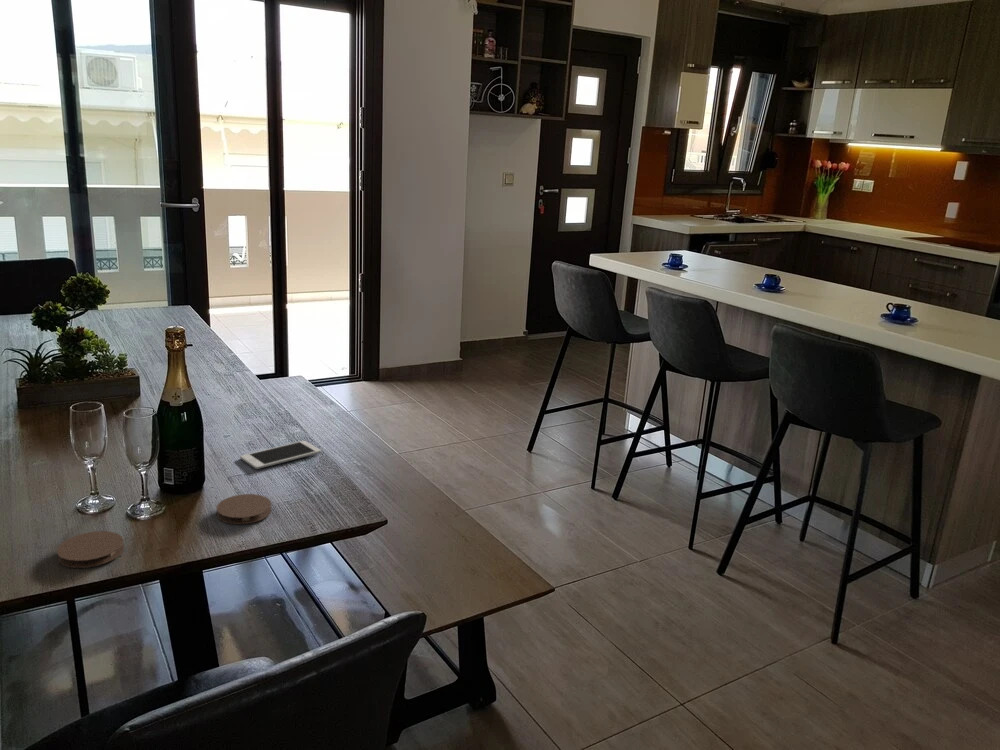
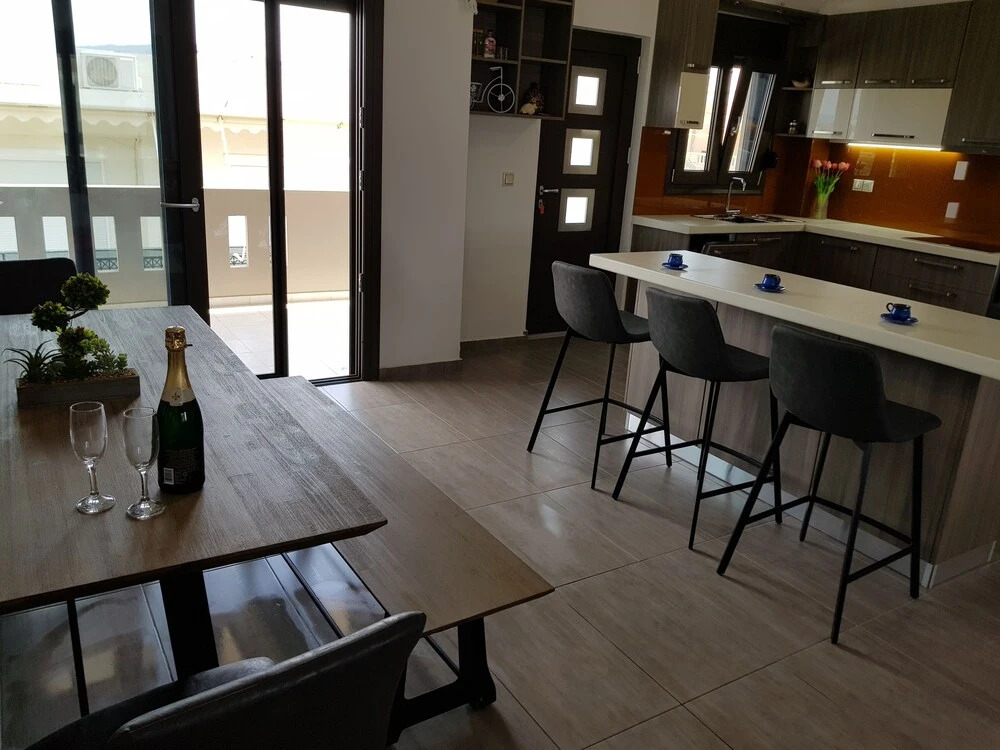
- cell phone [239,440,322,470]
- coaster [56,530,125,569]
- coaster [216,493,273,525]
